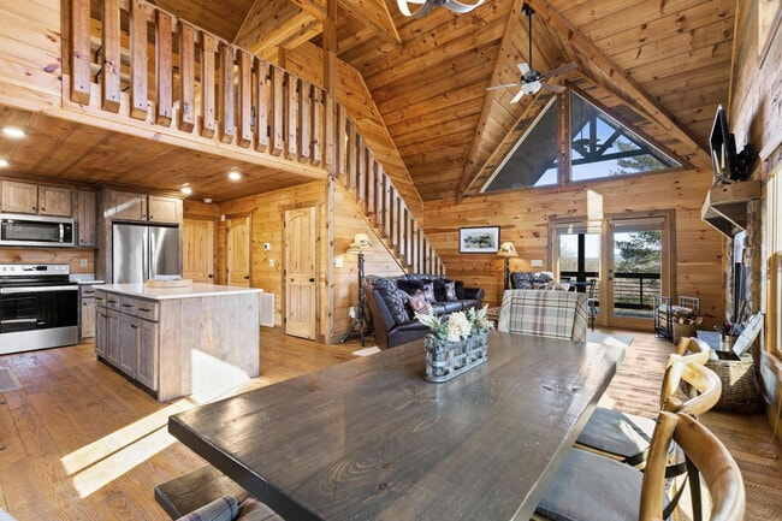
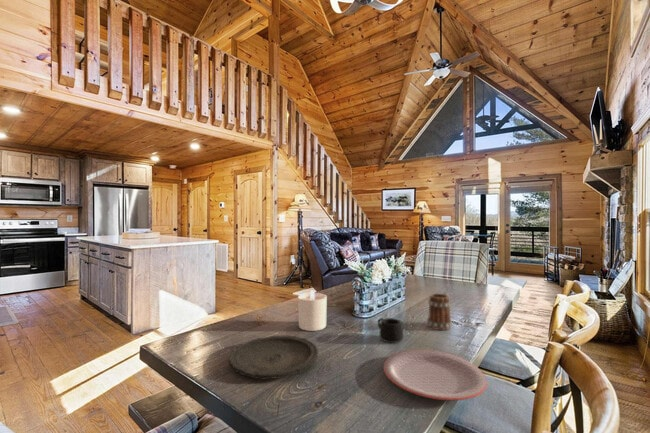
+ candle [297,289,328,332]
+ mug [377,317,404,344]
+ plate [382,349,488,401]
+ mug [426,292,453,331]
+ plate [228,334,319,381]
